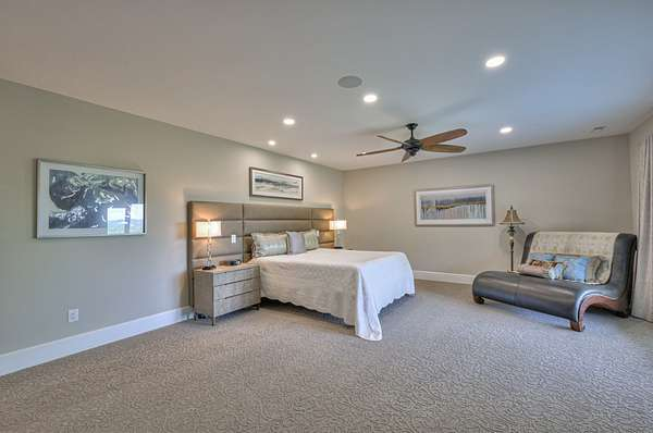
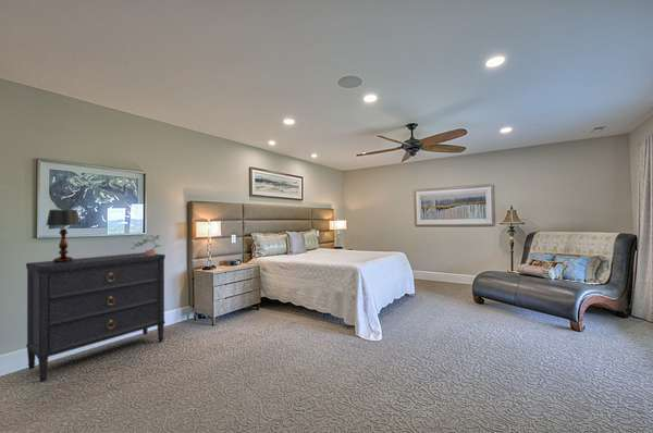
+ dresser [25,251,167,383]
+ table lamp [46,209,81,263]
+ potted plant [131,234,162,257]
